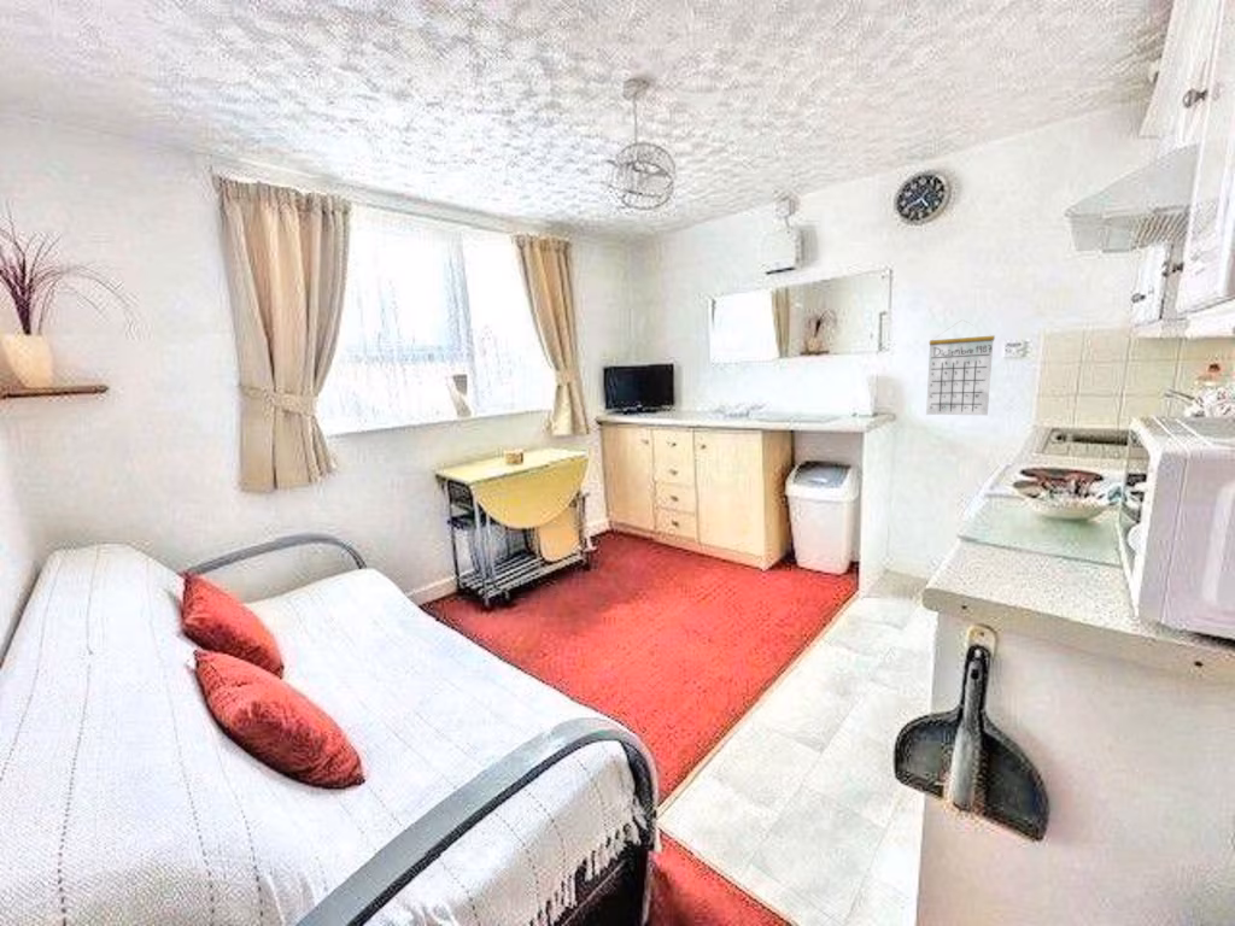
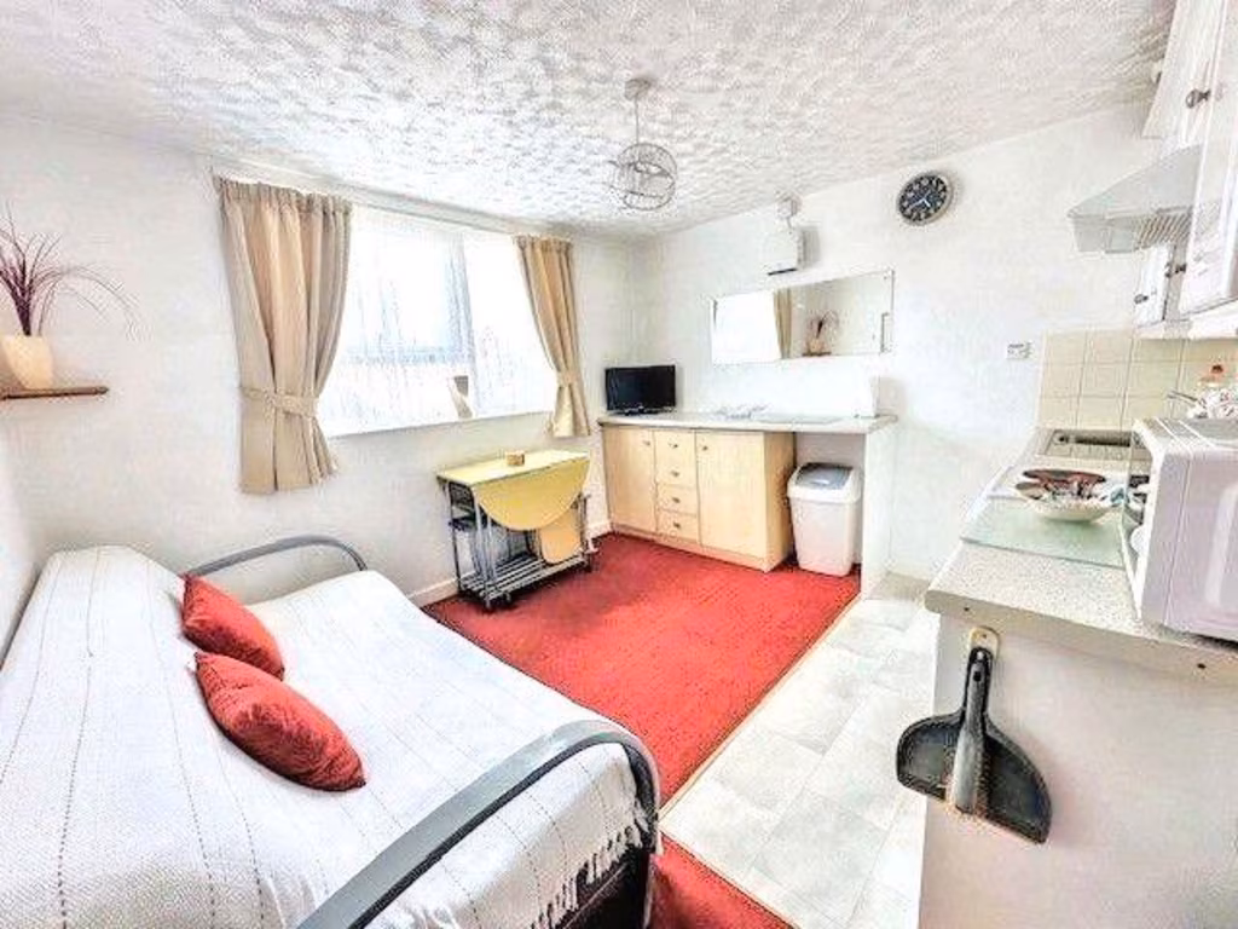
- calendar [925,318,996,416]
